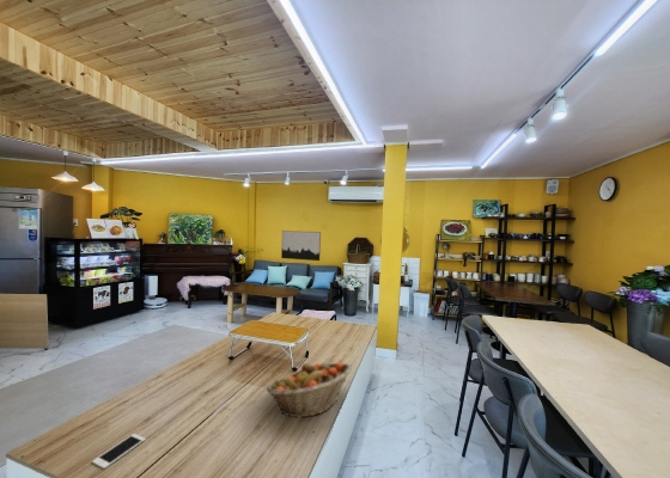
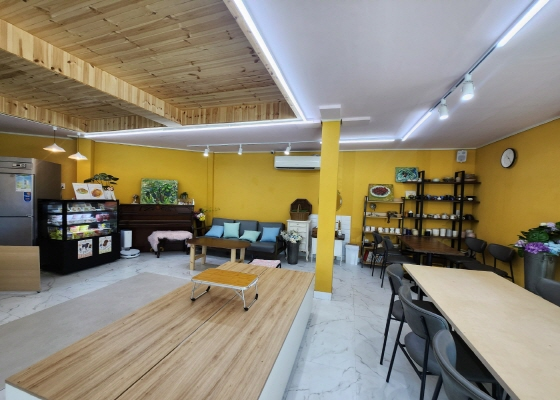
- fruit basket [264,361,353,418]
- wall art [280,229,322,262]
- cell phone [91,433,146,470]
